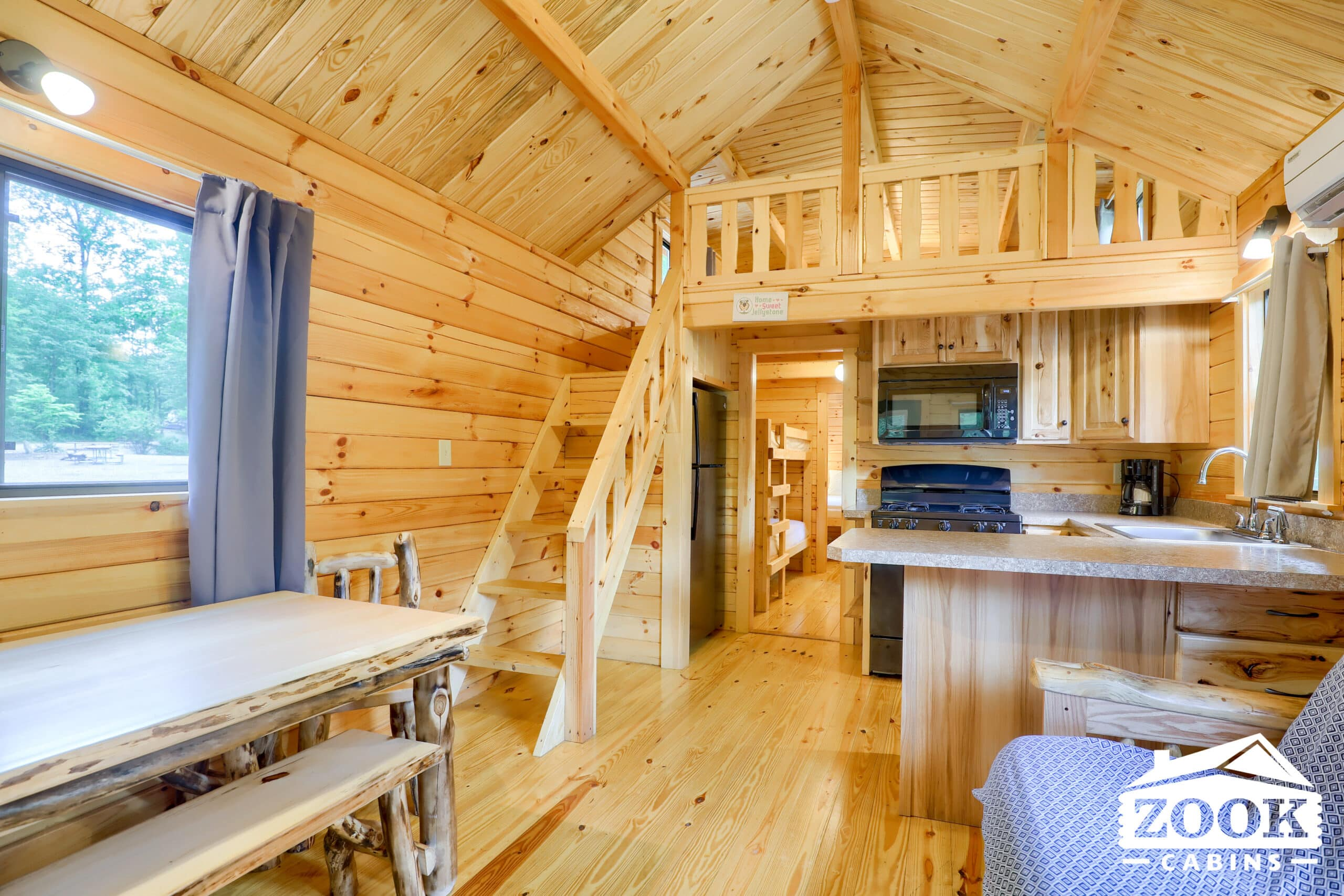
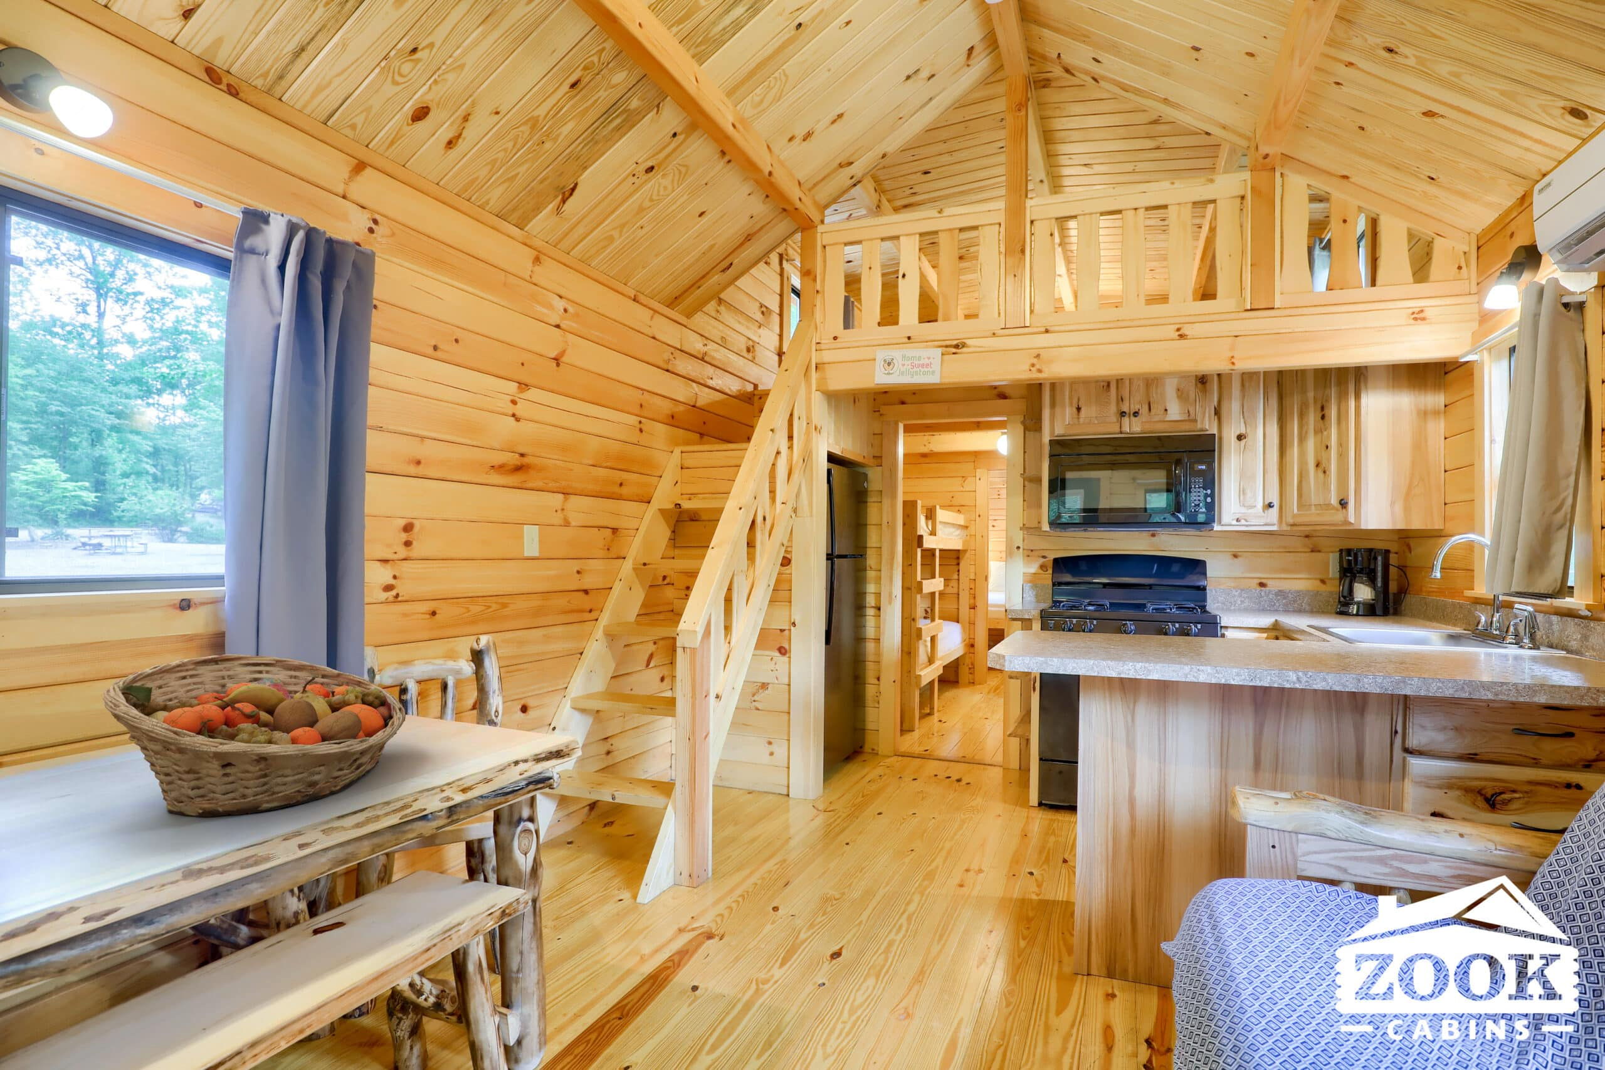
+ fruit basket [103,653,406,818]
